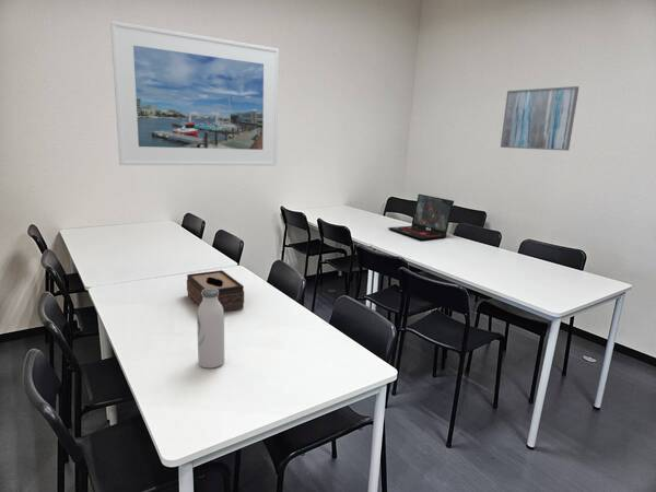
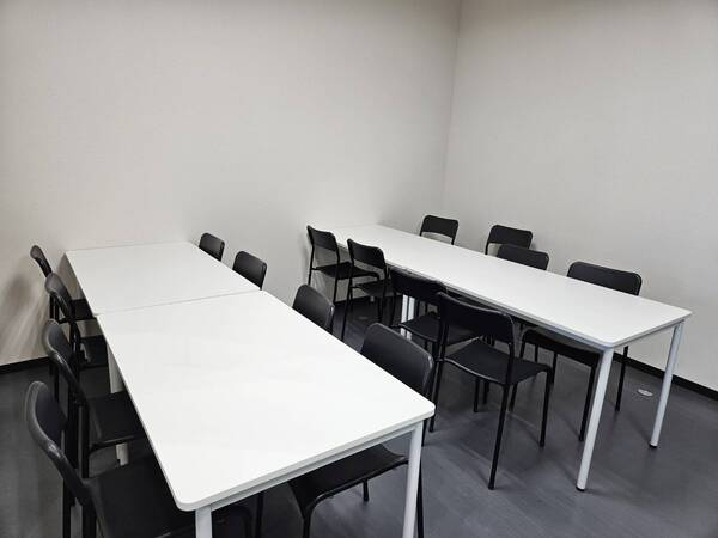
- wall art [500,85,581,152]
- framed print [109,20,280,166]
- tissue box [186,269,245,312]
- water bottle [196,289,225,370]
- laptop [387,194,455,241]
